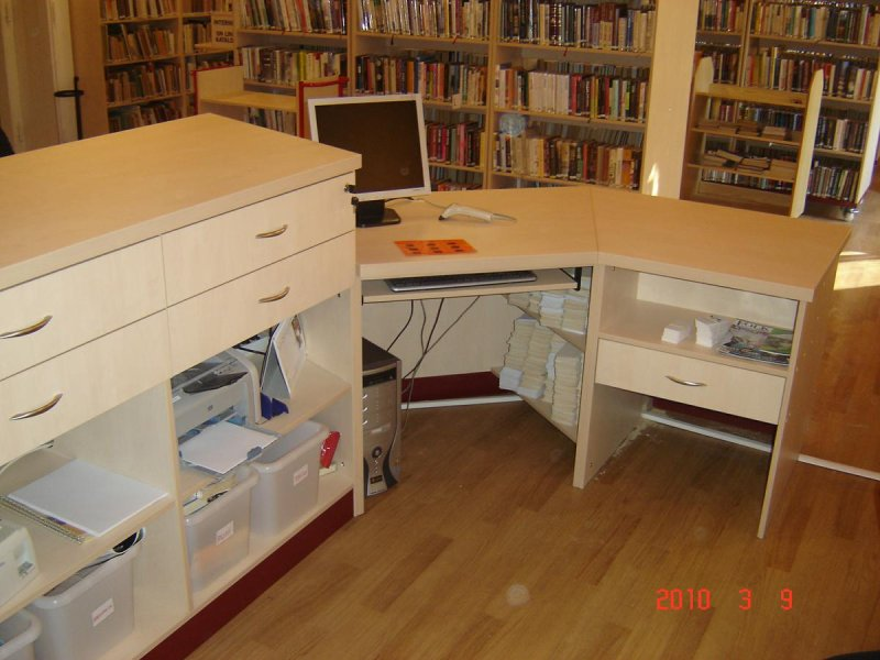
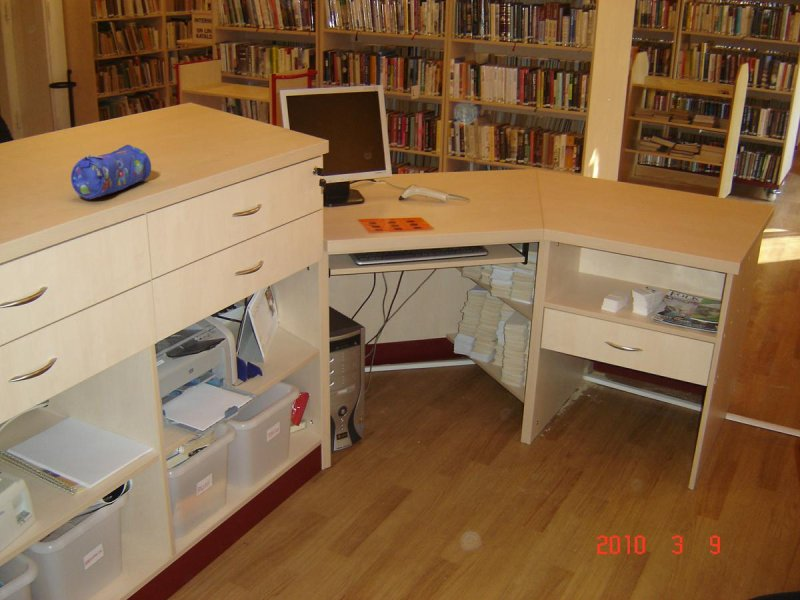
+ pencil case [70,144,152,200]
